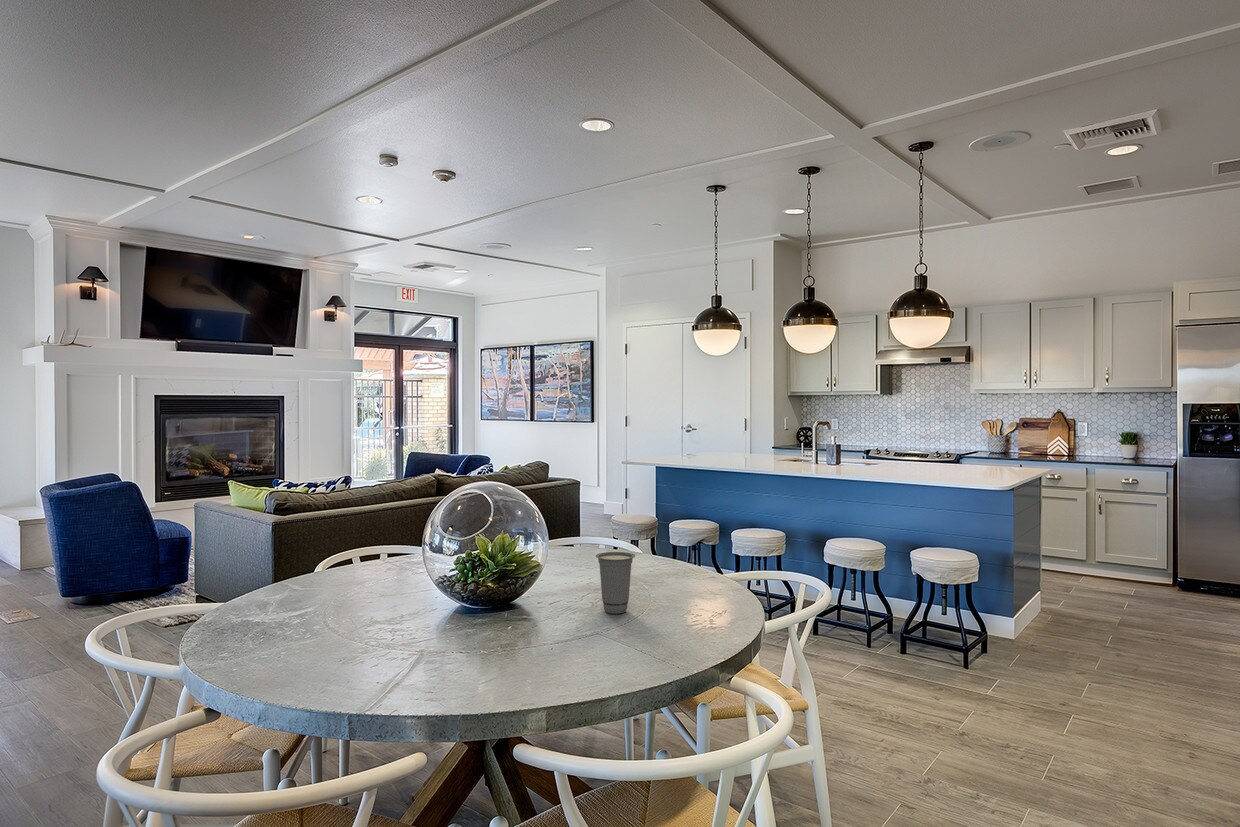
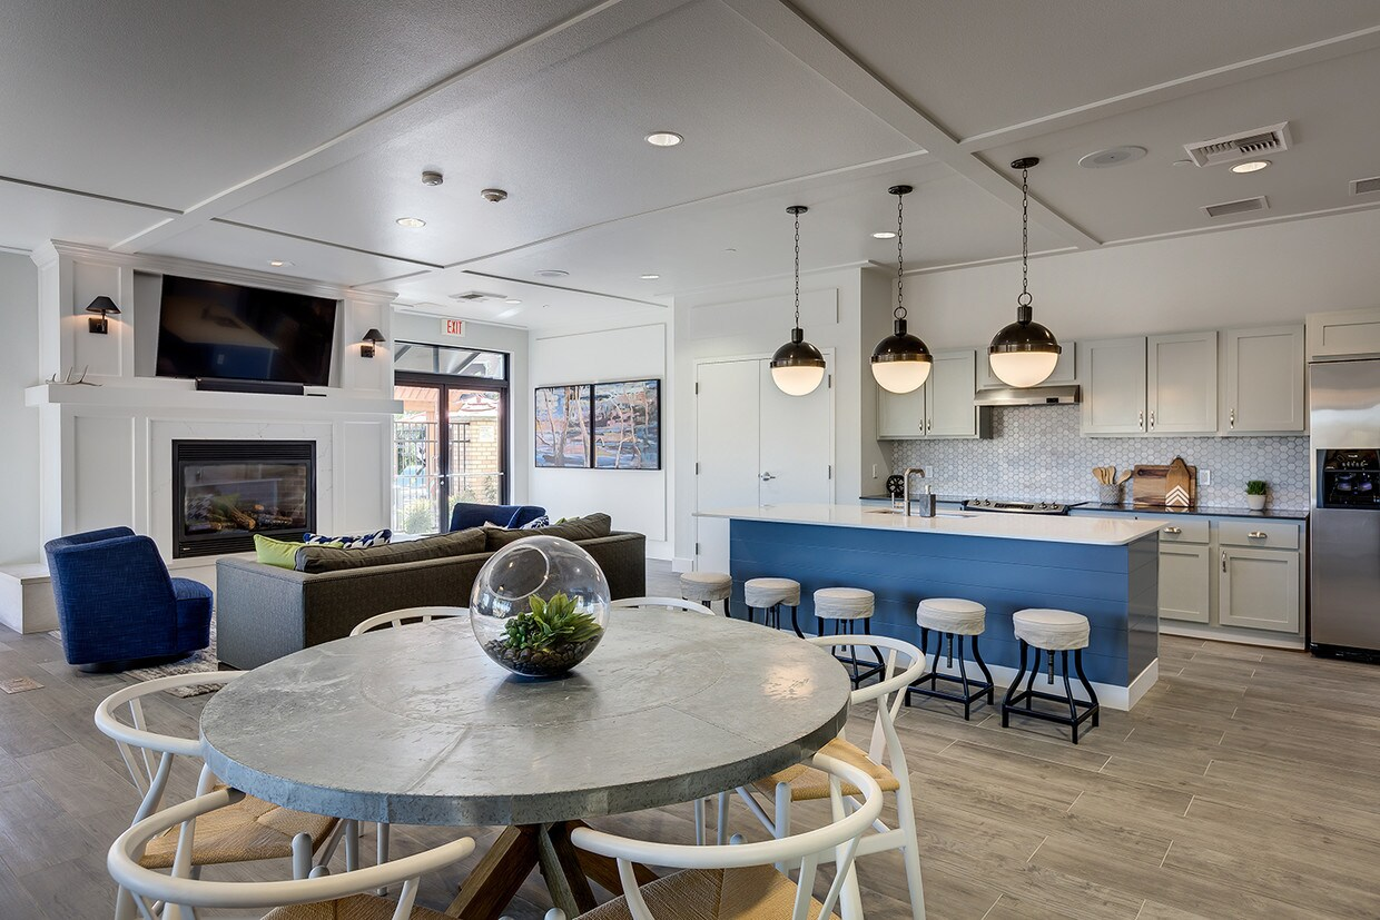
- cup [595,551,636,615]
